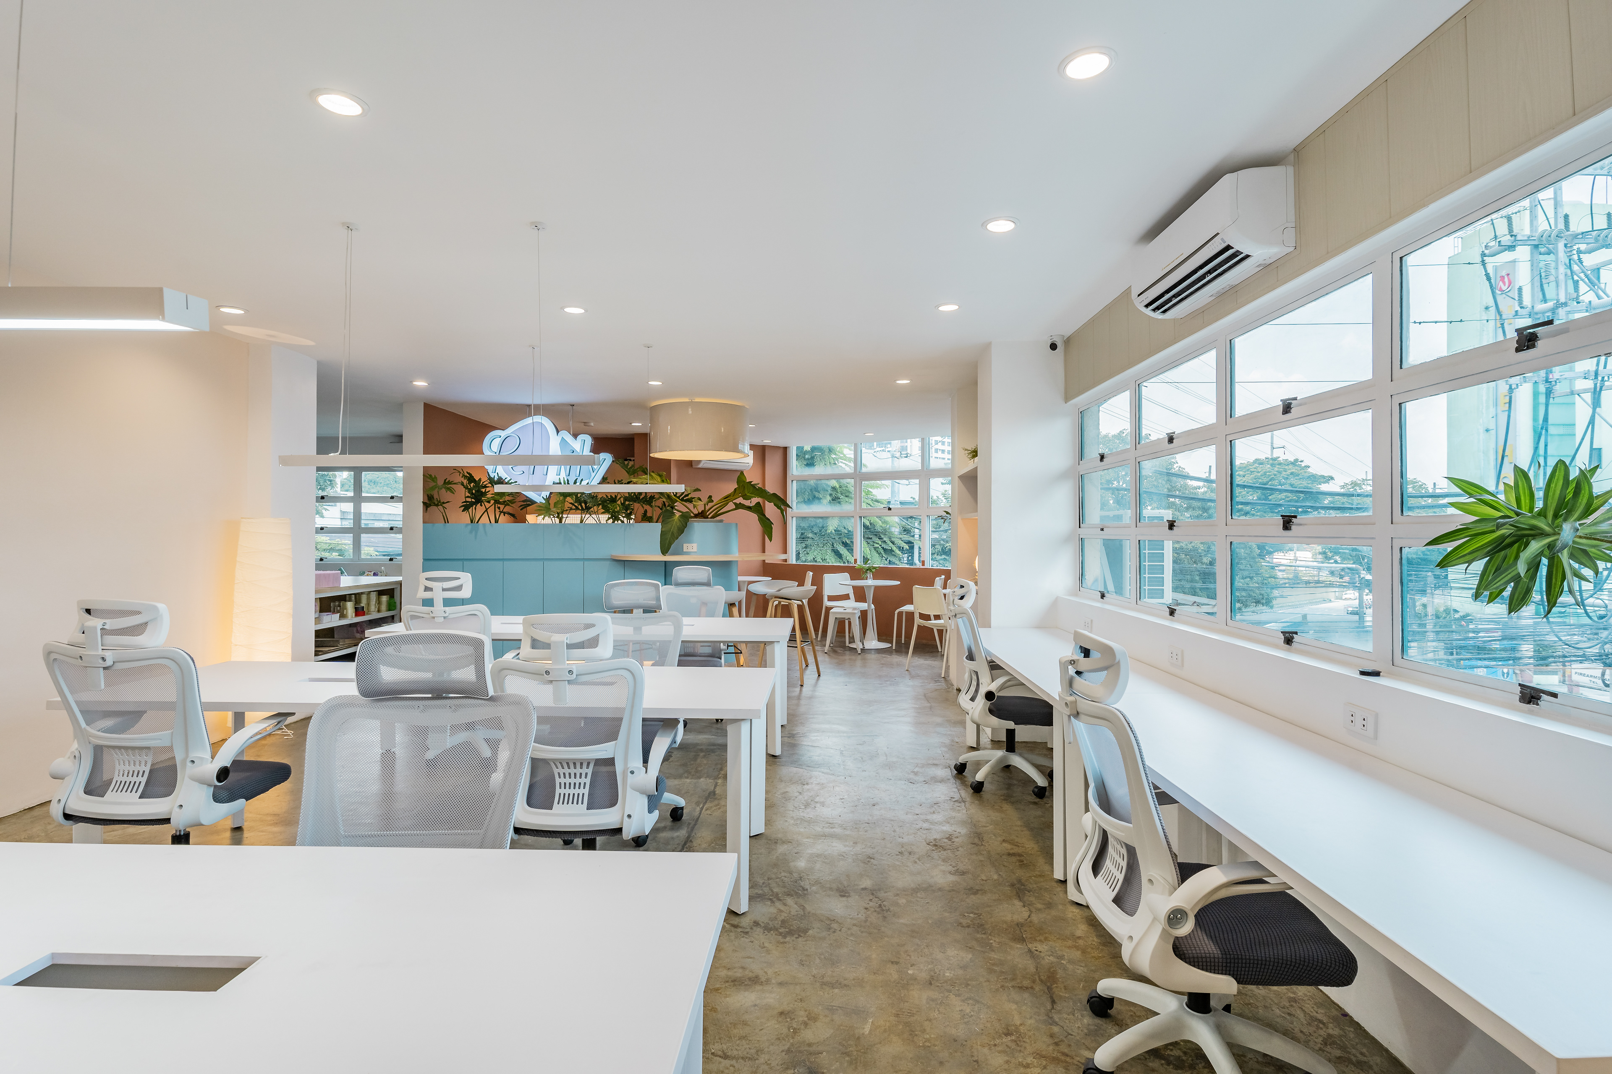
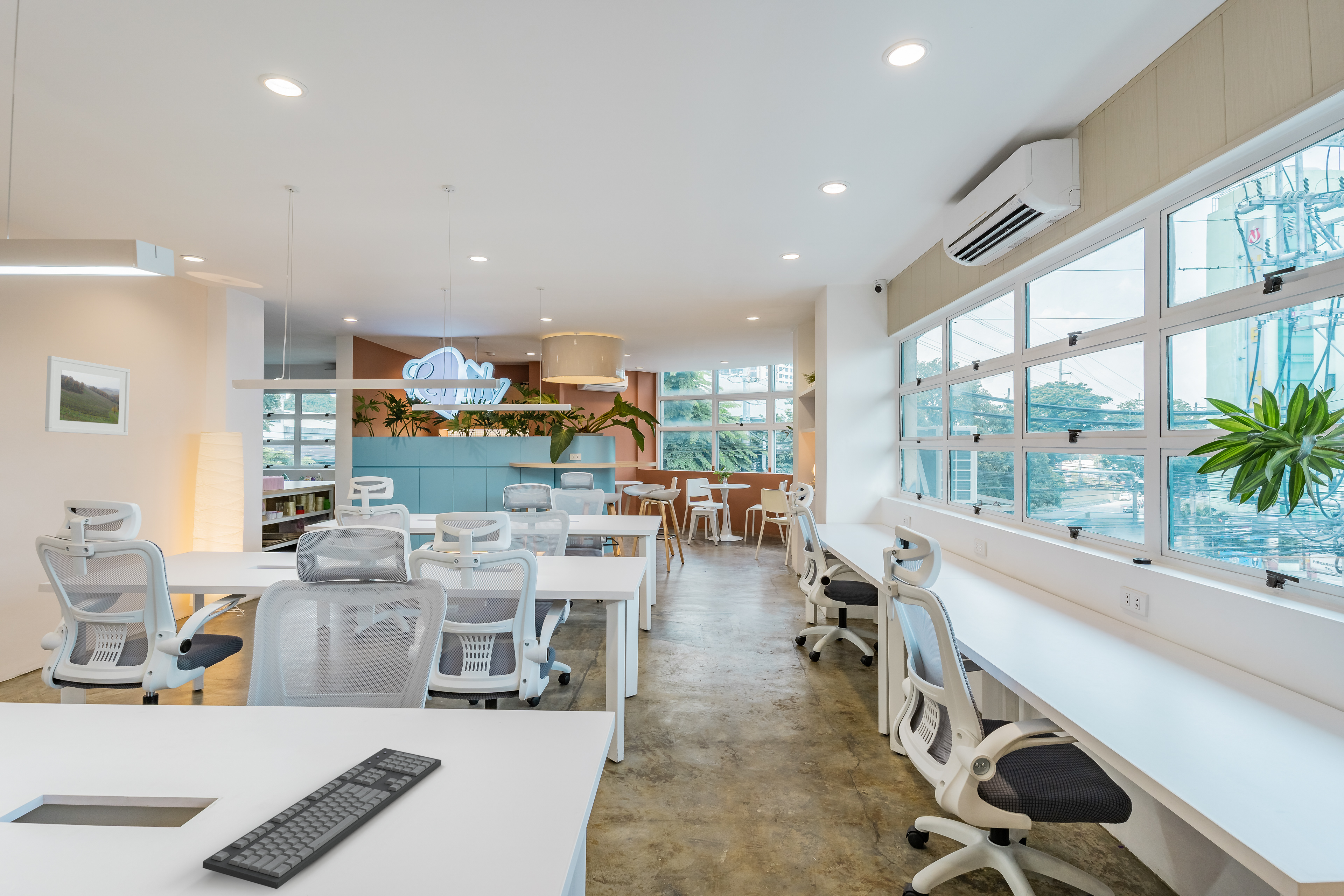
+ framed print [44,356,131,436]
+ keyboard [202,748,442,889]
